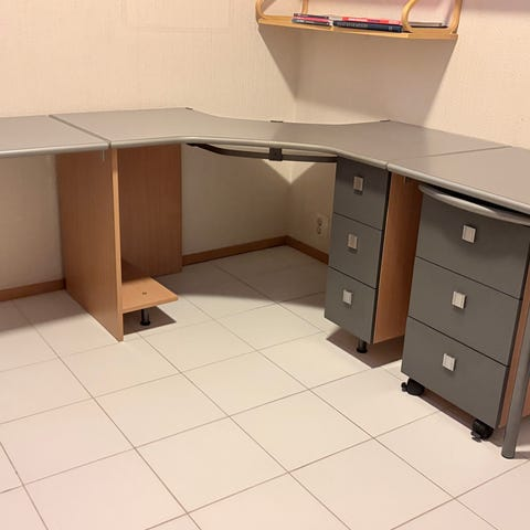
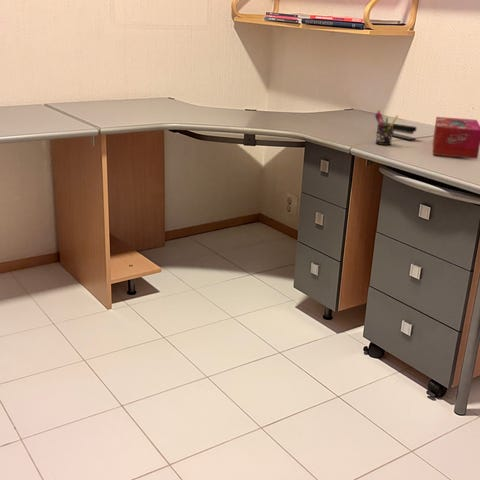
+ stapler [376,121,418,141]
+ tissue box [432,116,480,160]
+ pen holder [374,110,399,146]
